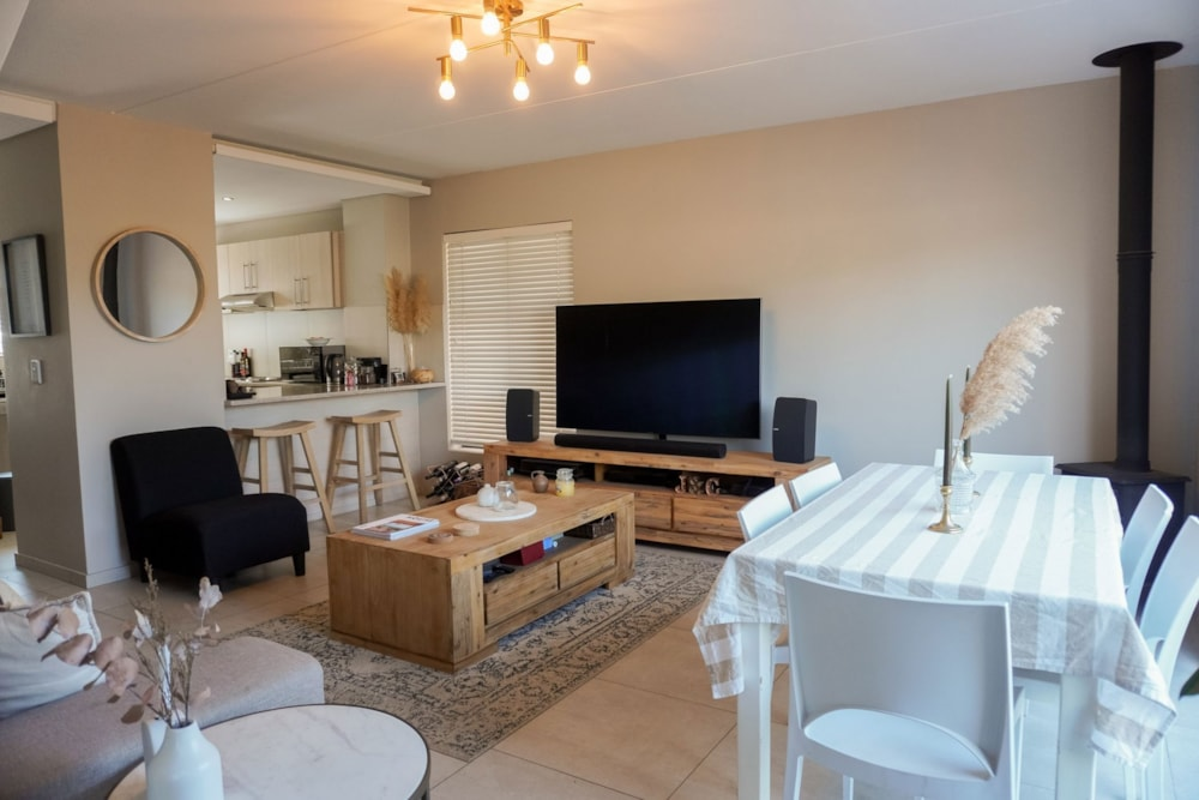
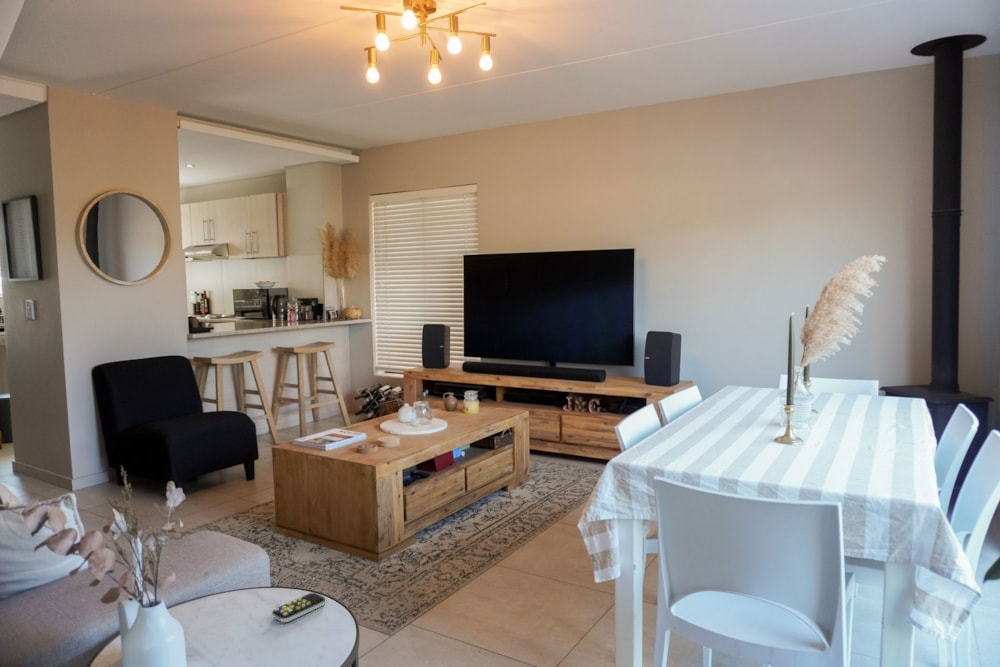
+ remote control [271,592,326,623]
